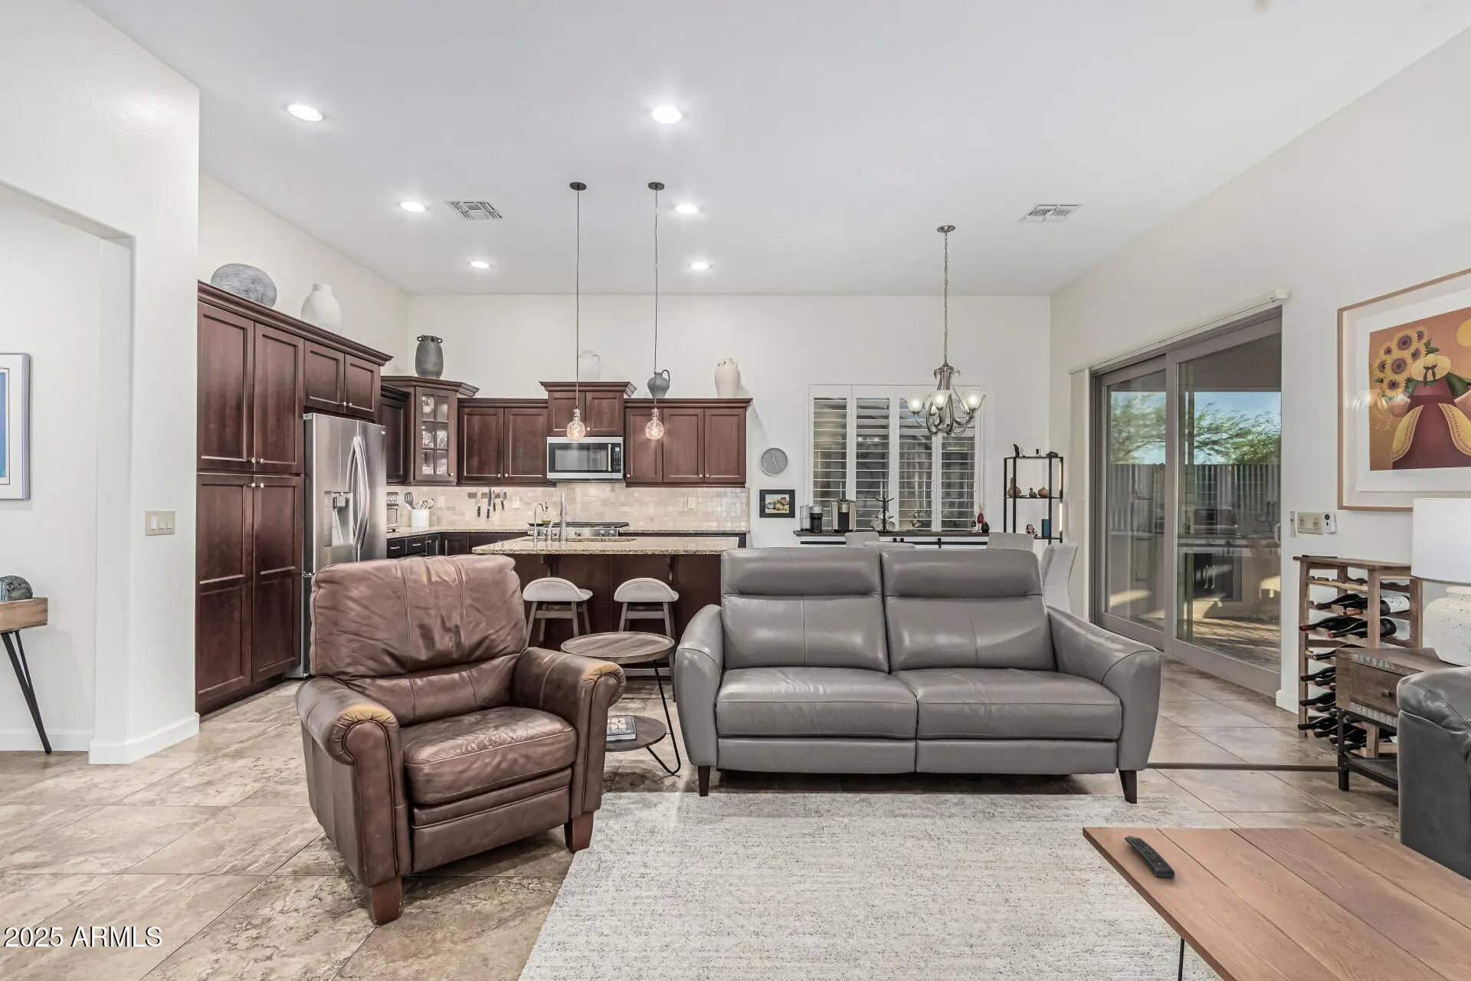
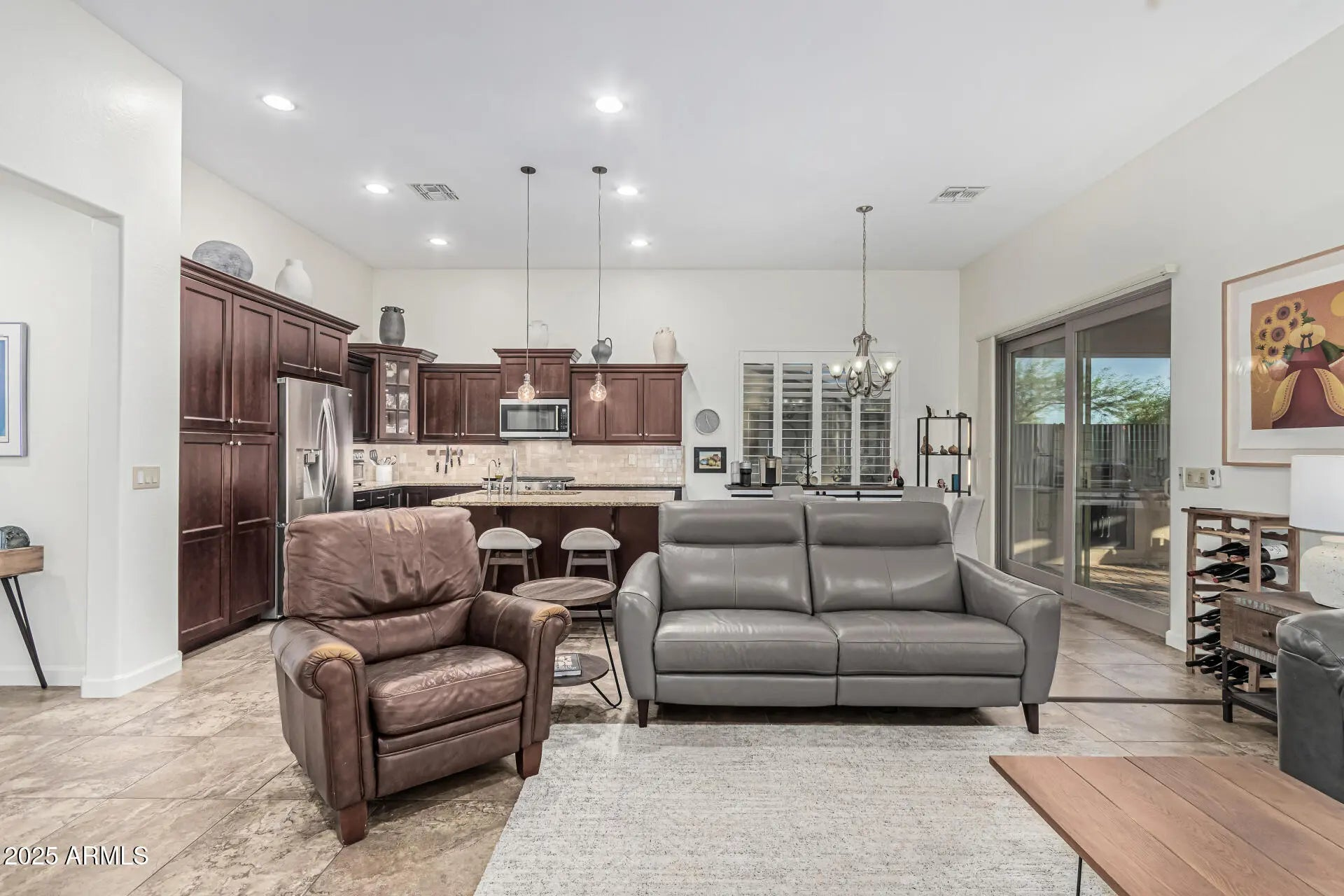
- remote control [1124,835,1177,878]
